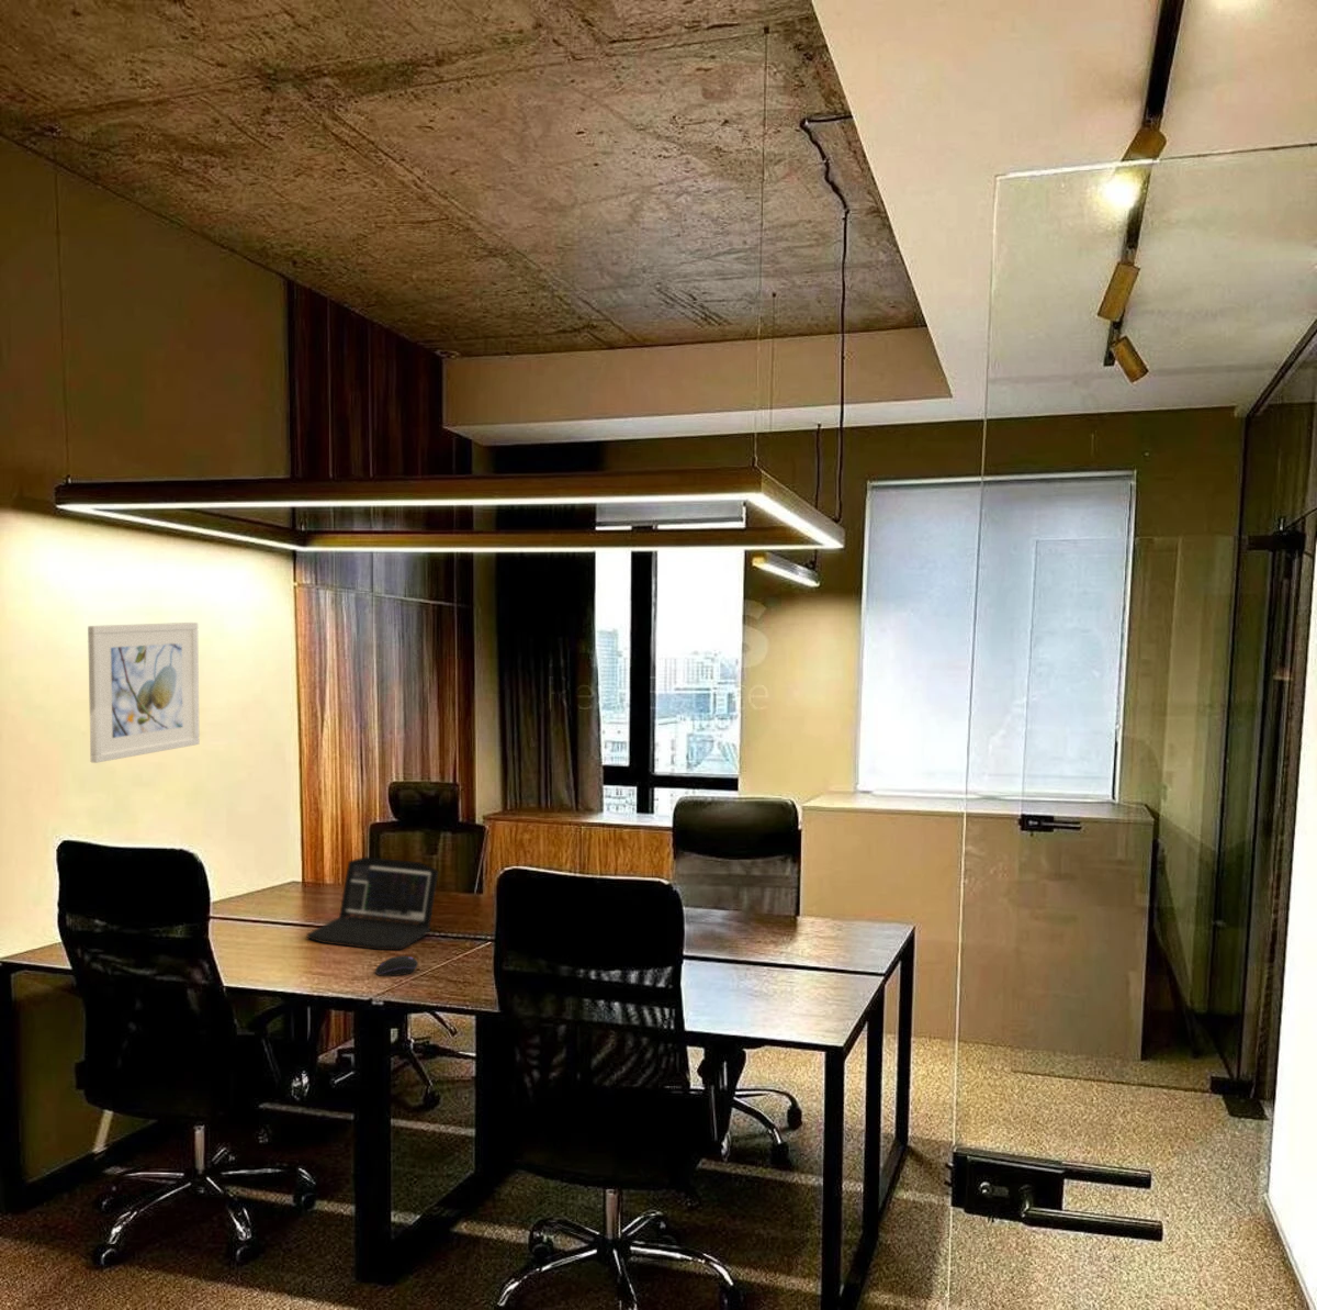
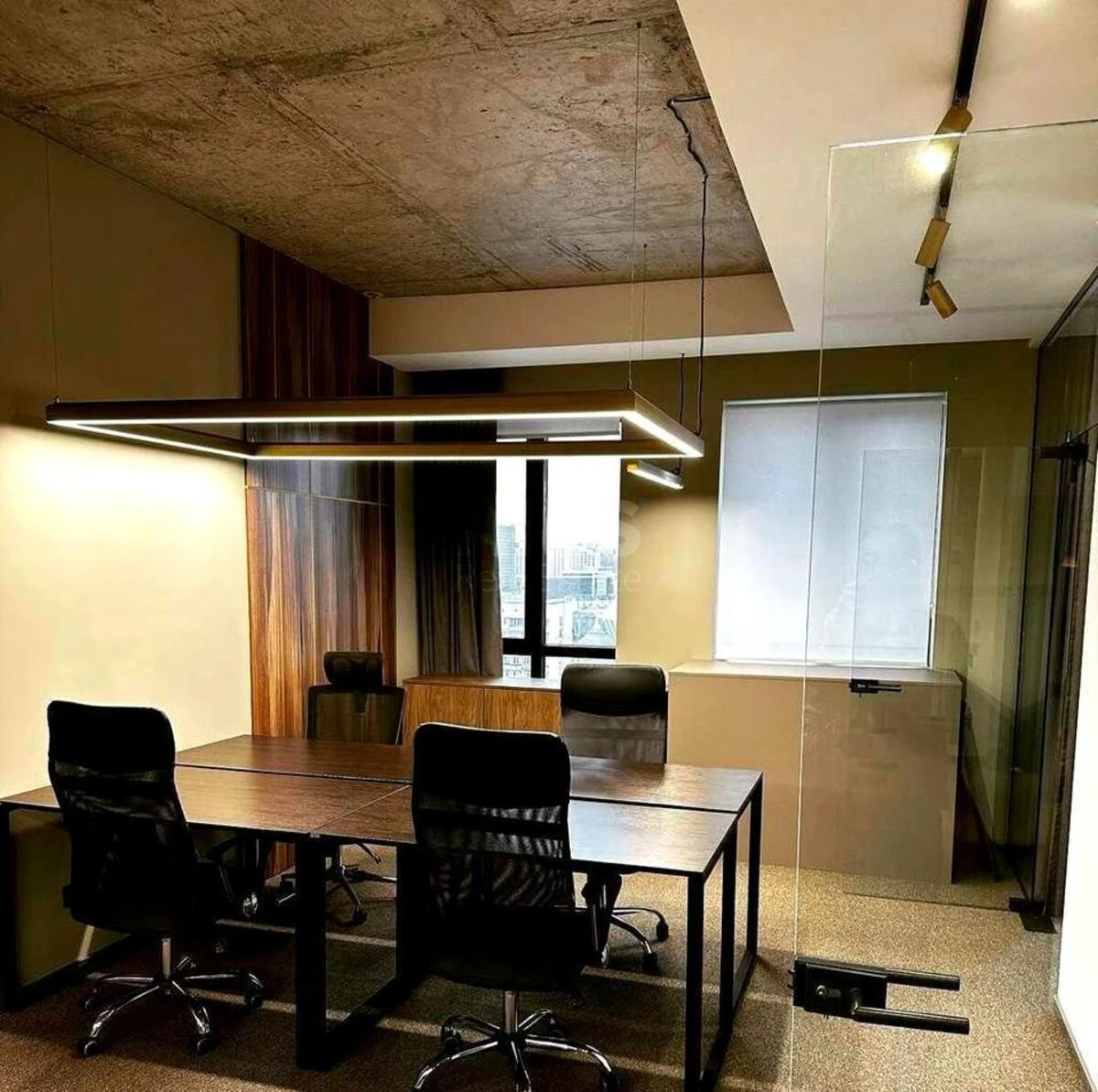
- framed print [86,621,200,764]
- computer mouse [374,955,420,978]
- laptop [305,855,439,951]
